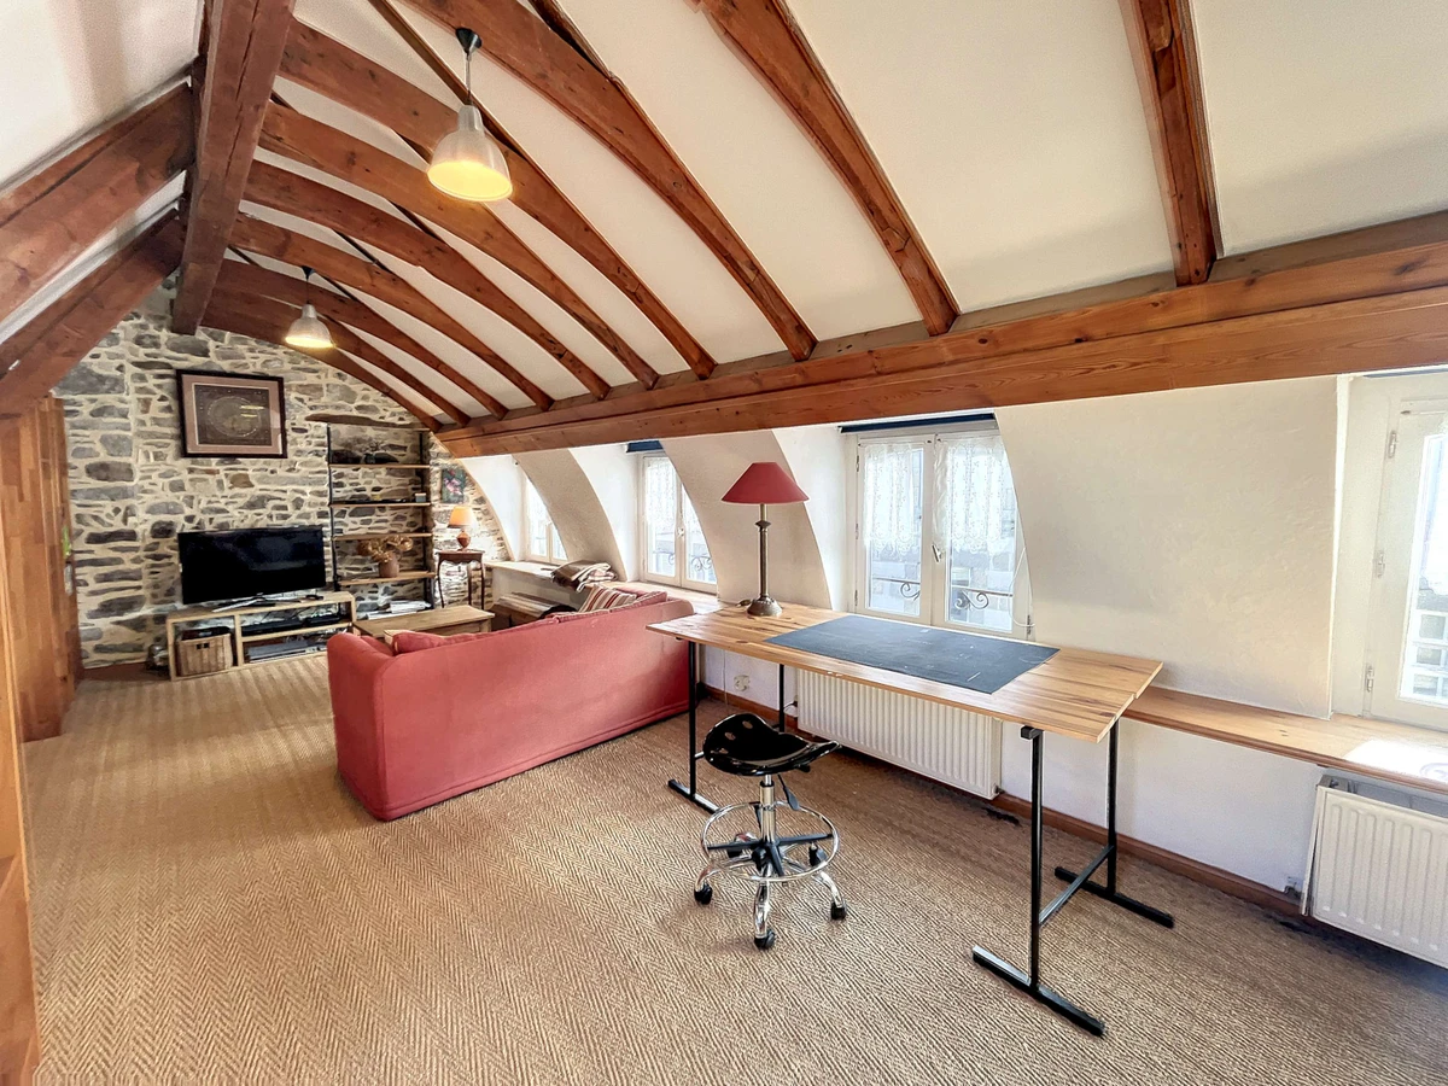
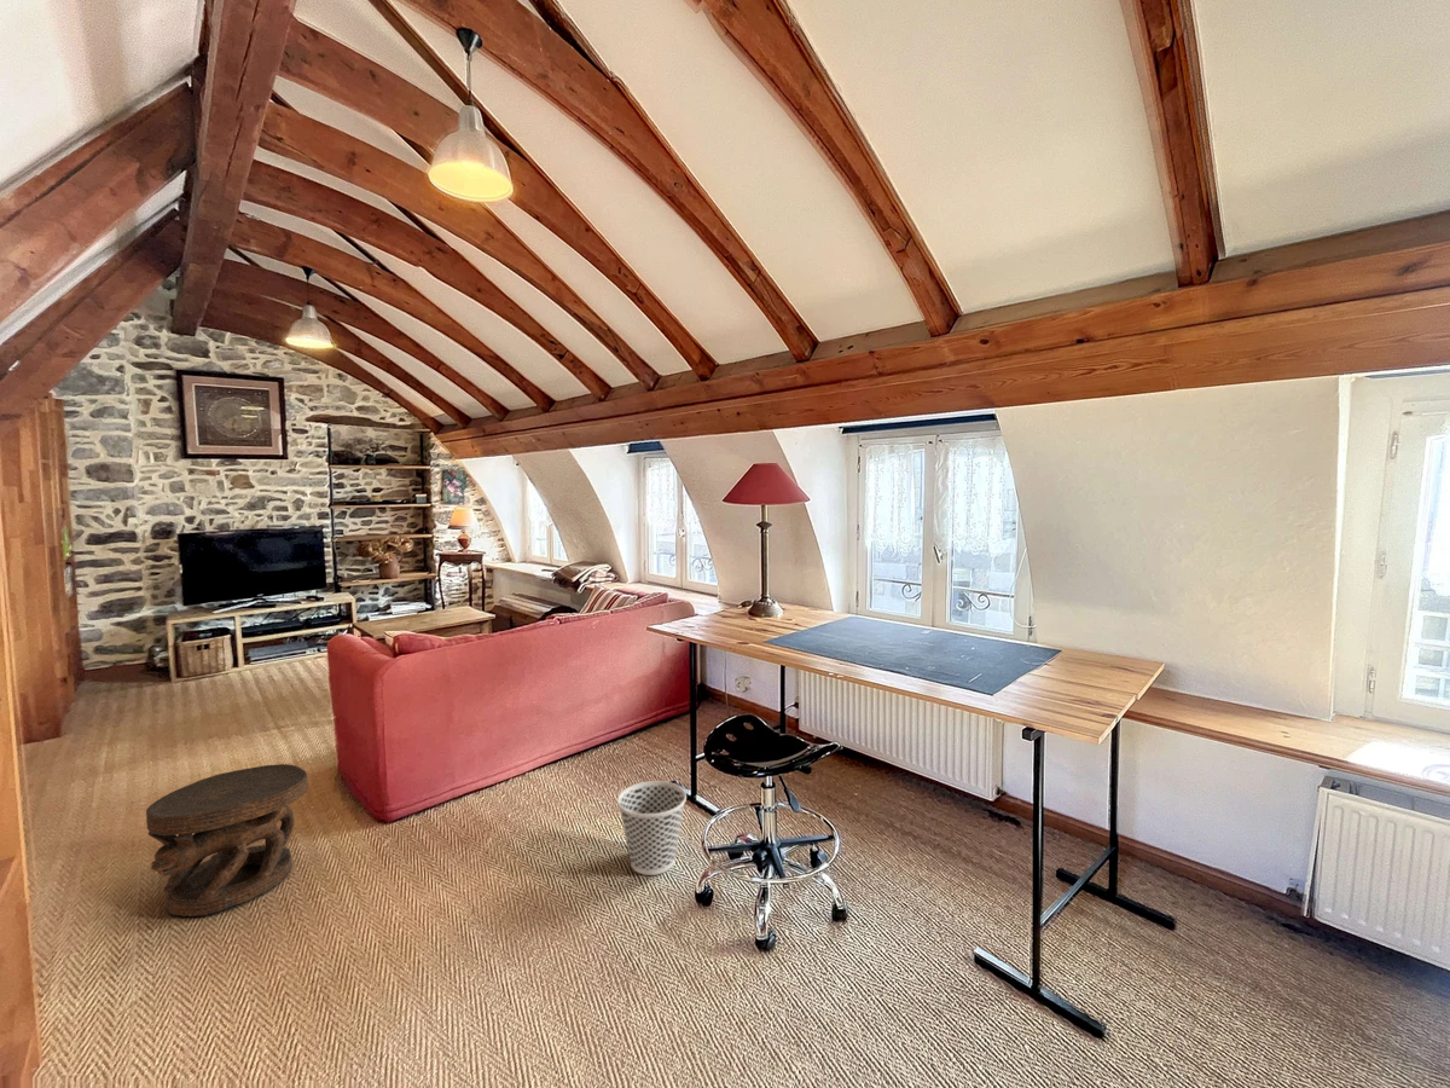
+ side table [145,763,309,918]
+ wastebasket [616,780,688,876]
